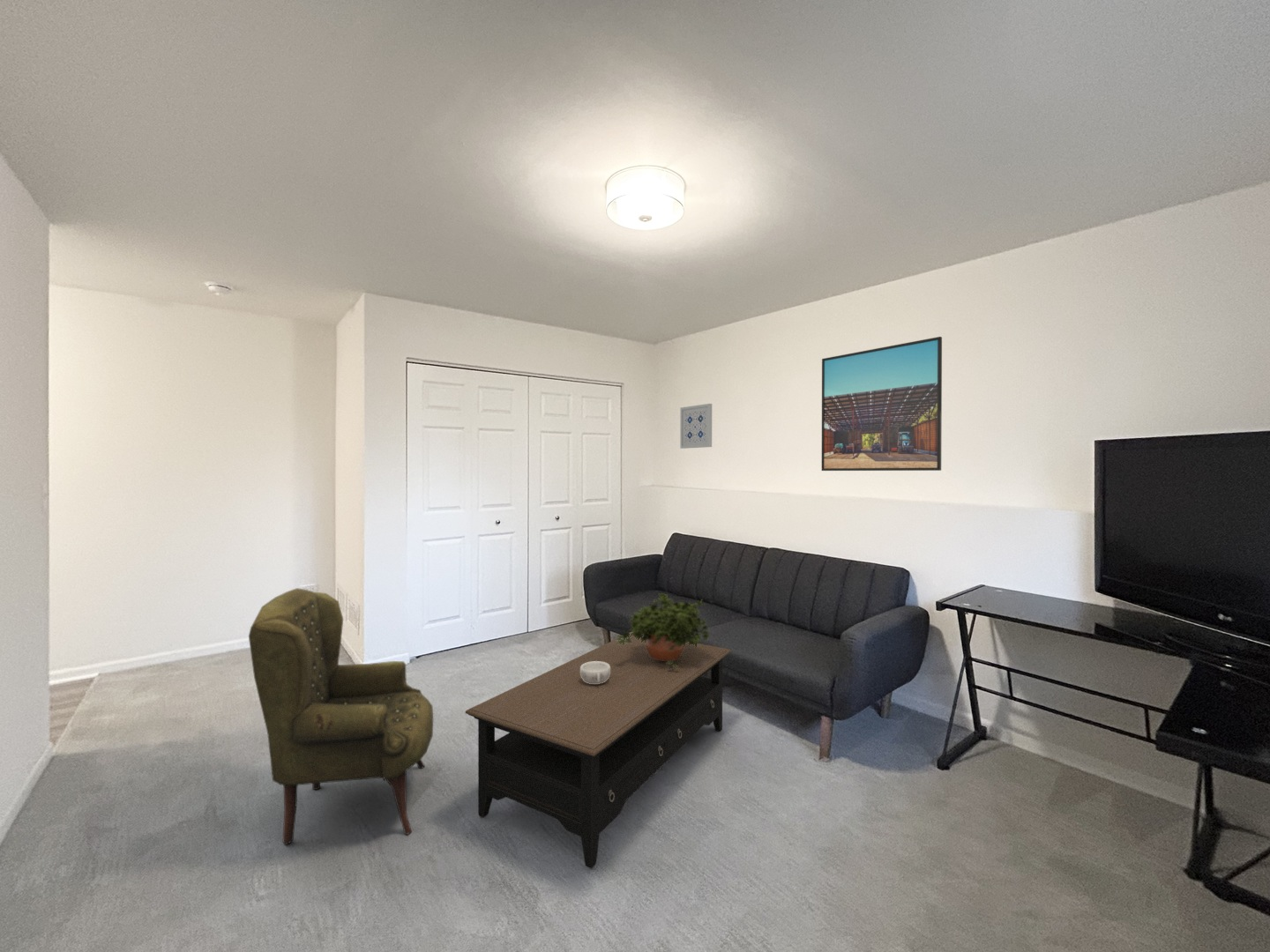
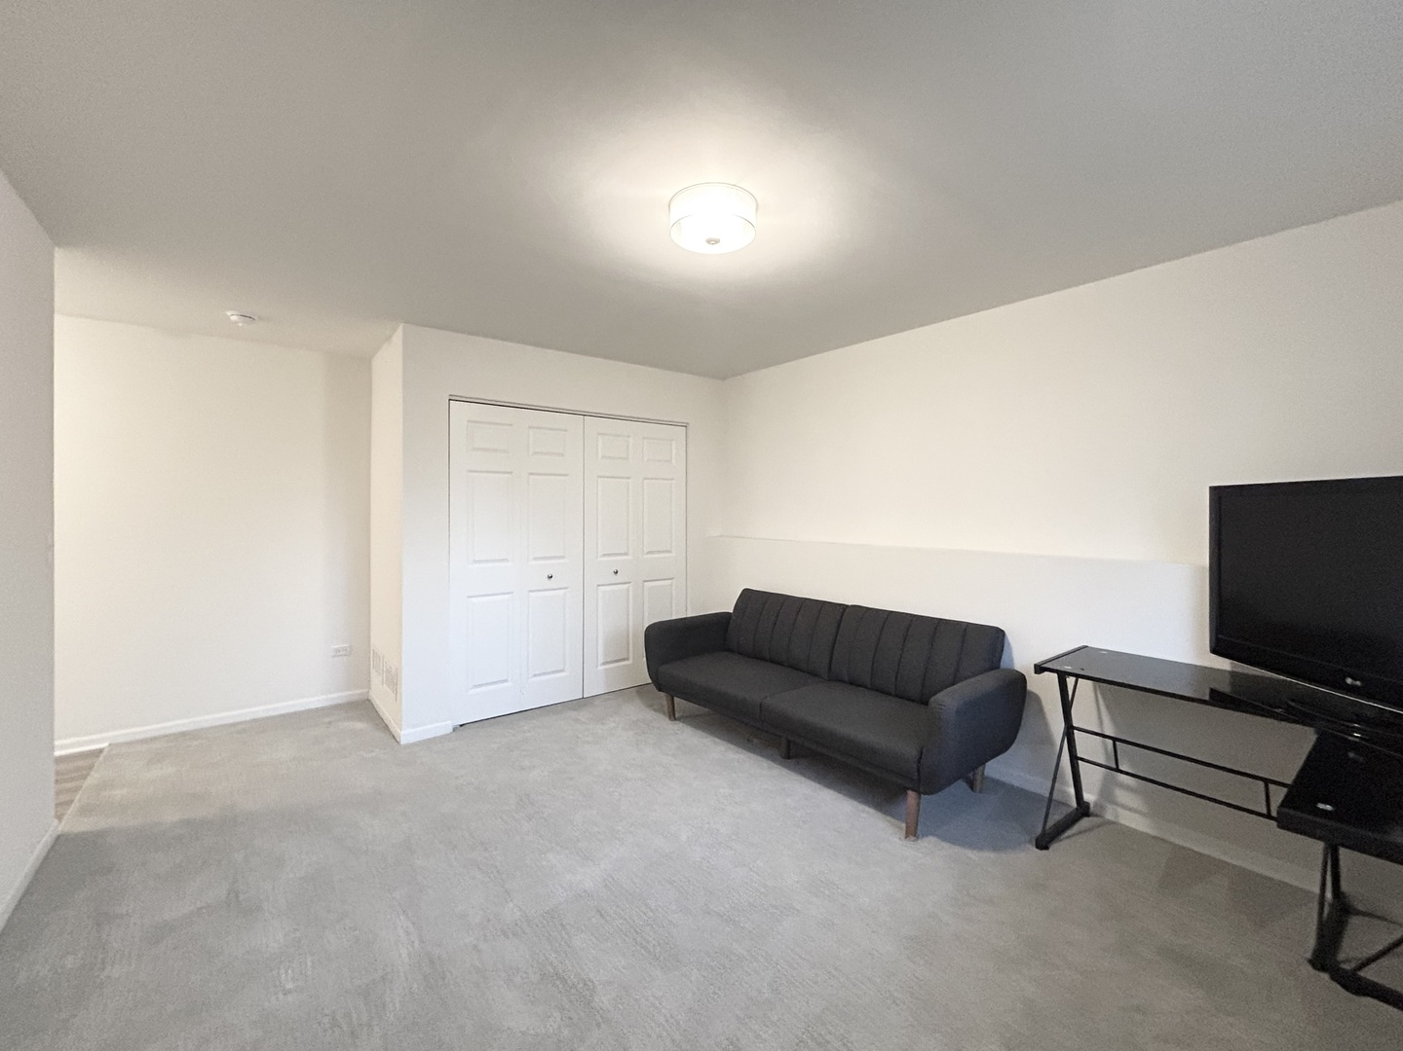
- decorative bowl [580,661,610,684]
- armchair [248,587,434,845]
- coffee table [465,631,732,869]
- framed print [821,336,943,472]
- potted plant [615,592,710,669]
- wall art [679,403,713,450]
